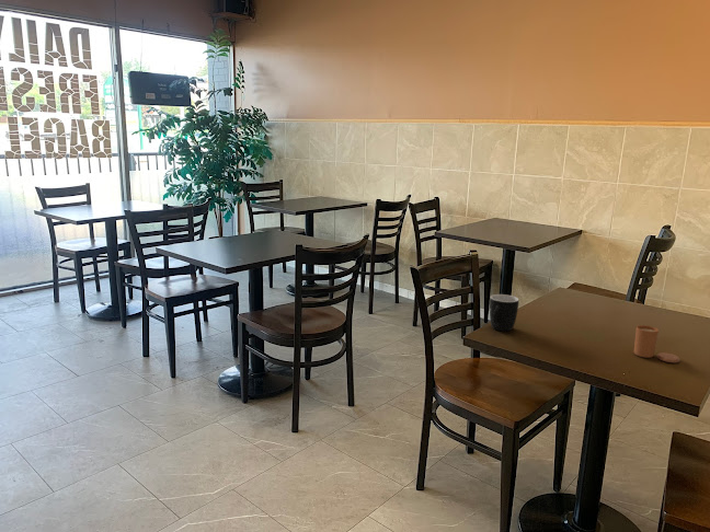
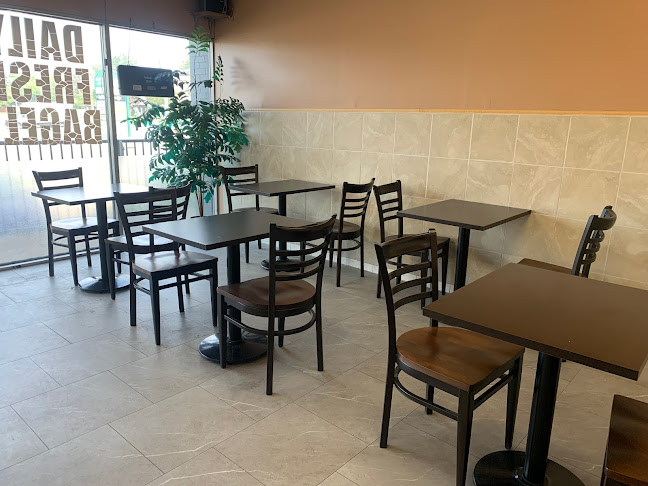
- candle [633,324,680,363]
- mug [489,293,520,332]
